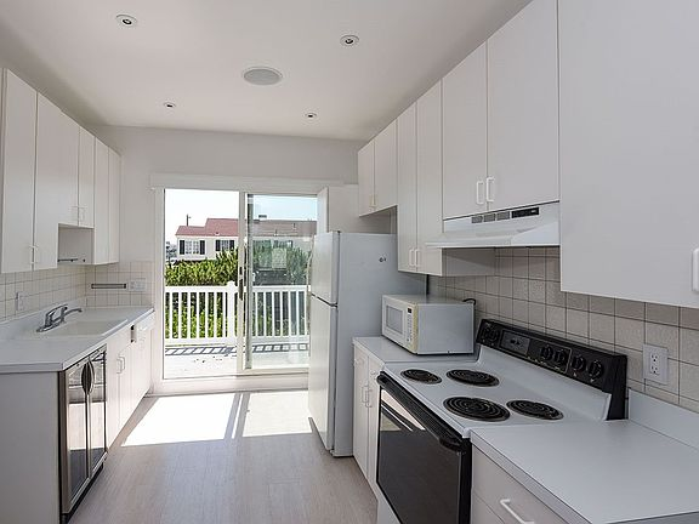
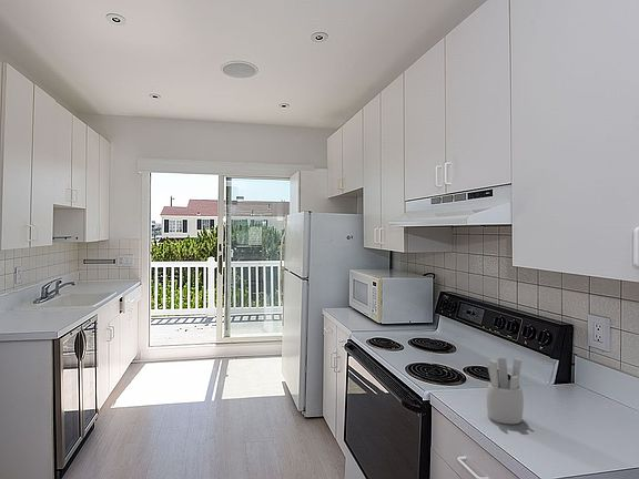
+ utensil holder [486,357,525,425]
